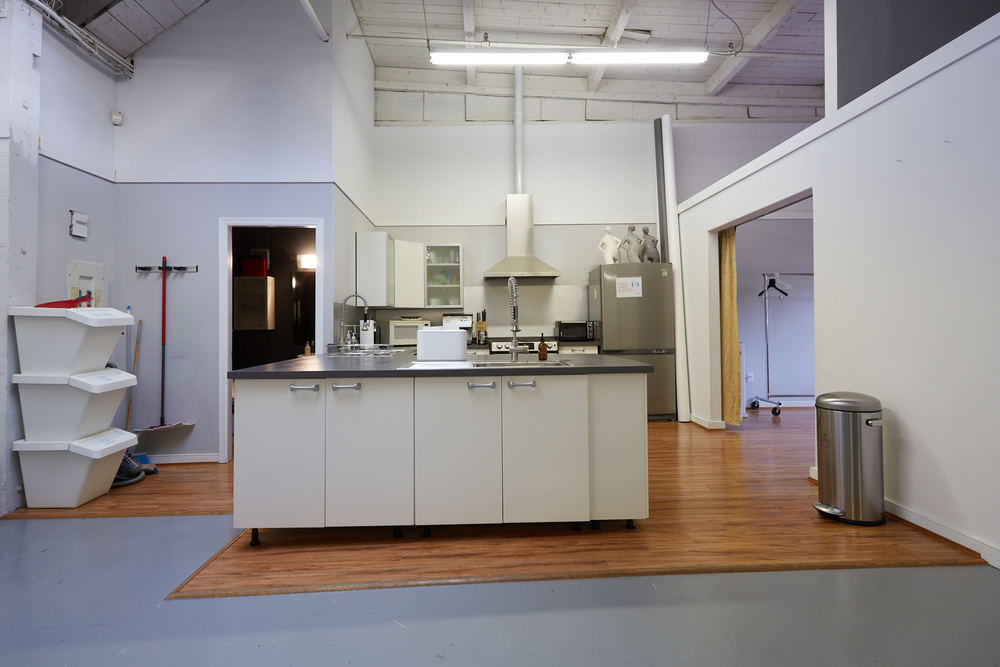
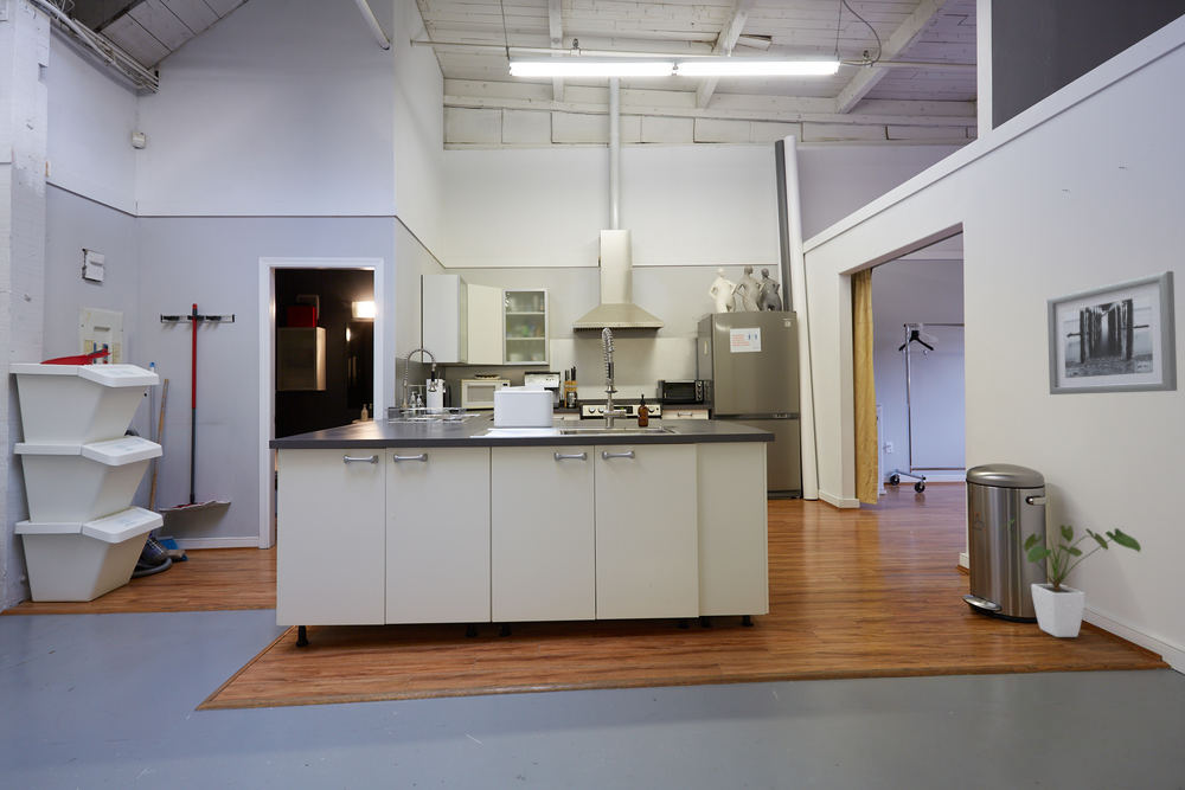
+ house plant [997,518,1142,638]
+ wall art [1046,270,1178,396]
